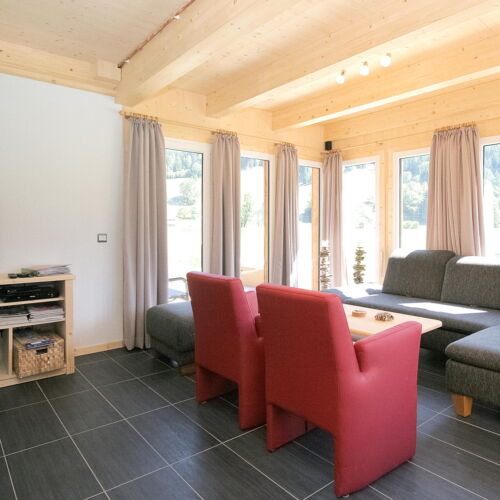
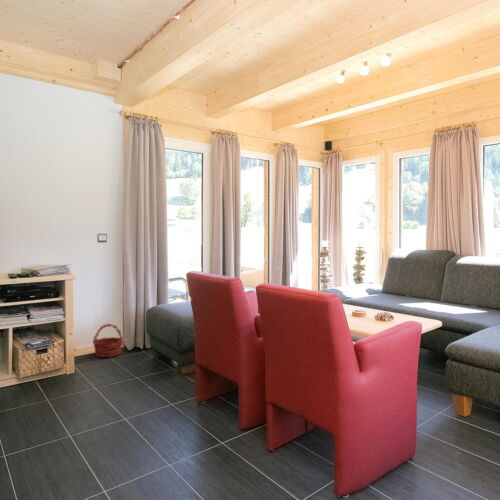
+ basket [92,323,124,358]
